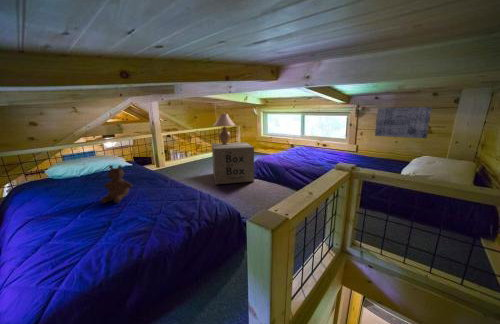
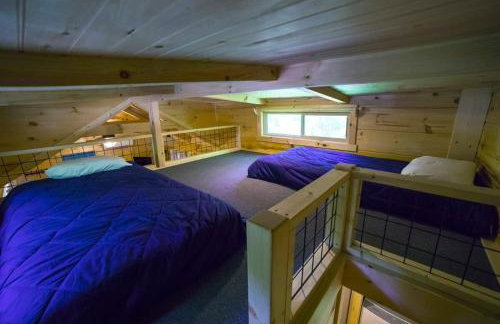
- cardboard box [211,141,255,185]
- table lamp [212,112,236,145]
- wall art [374,106,433,139]
- teddy bear [99,164,133,204]
